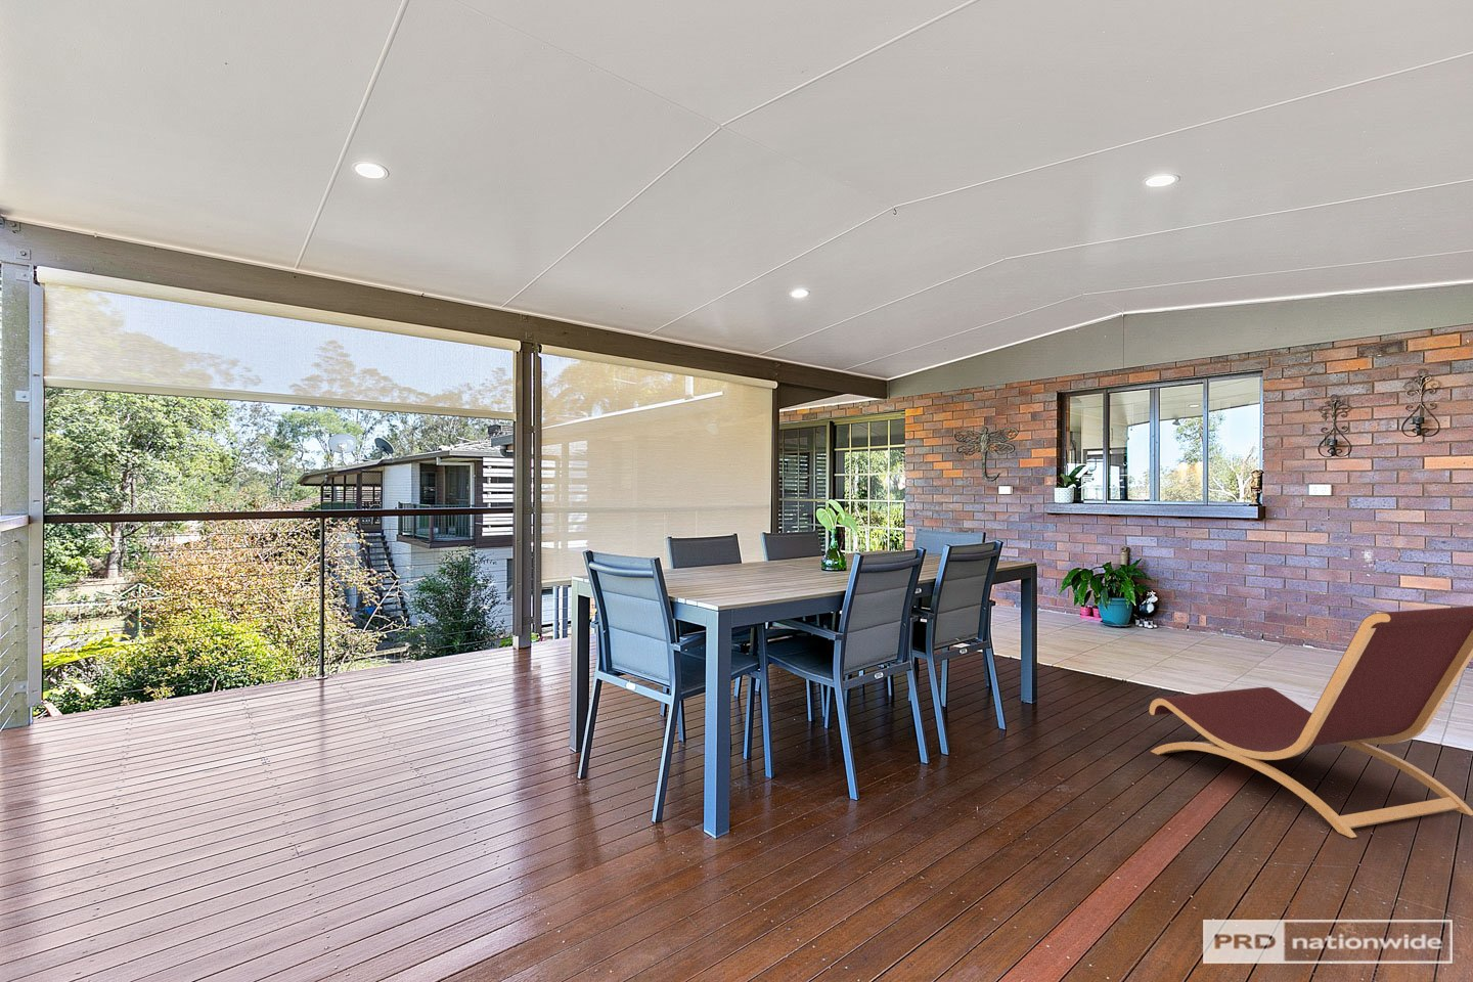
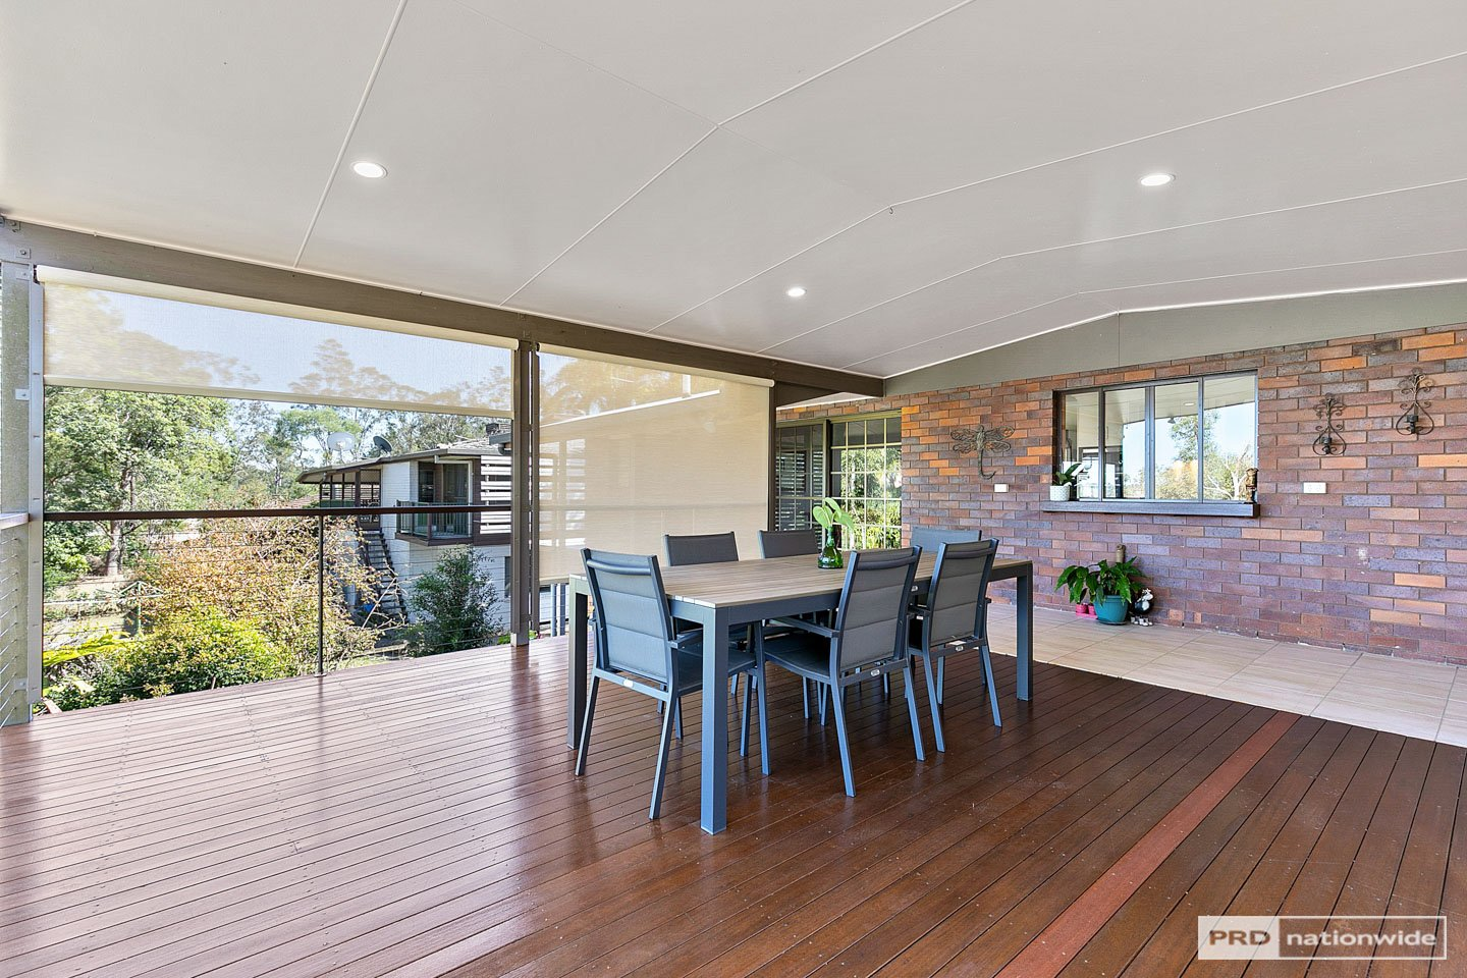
- deck chair [1147,606,1473,838]
